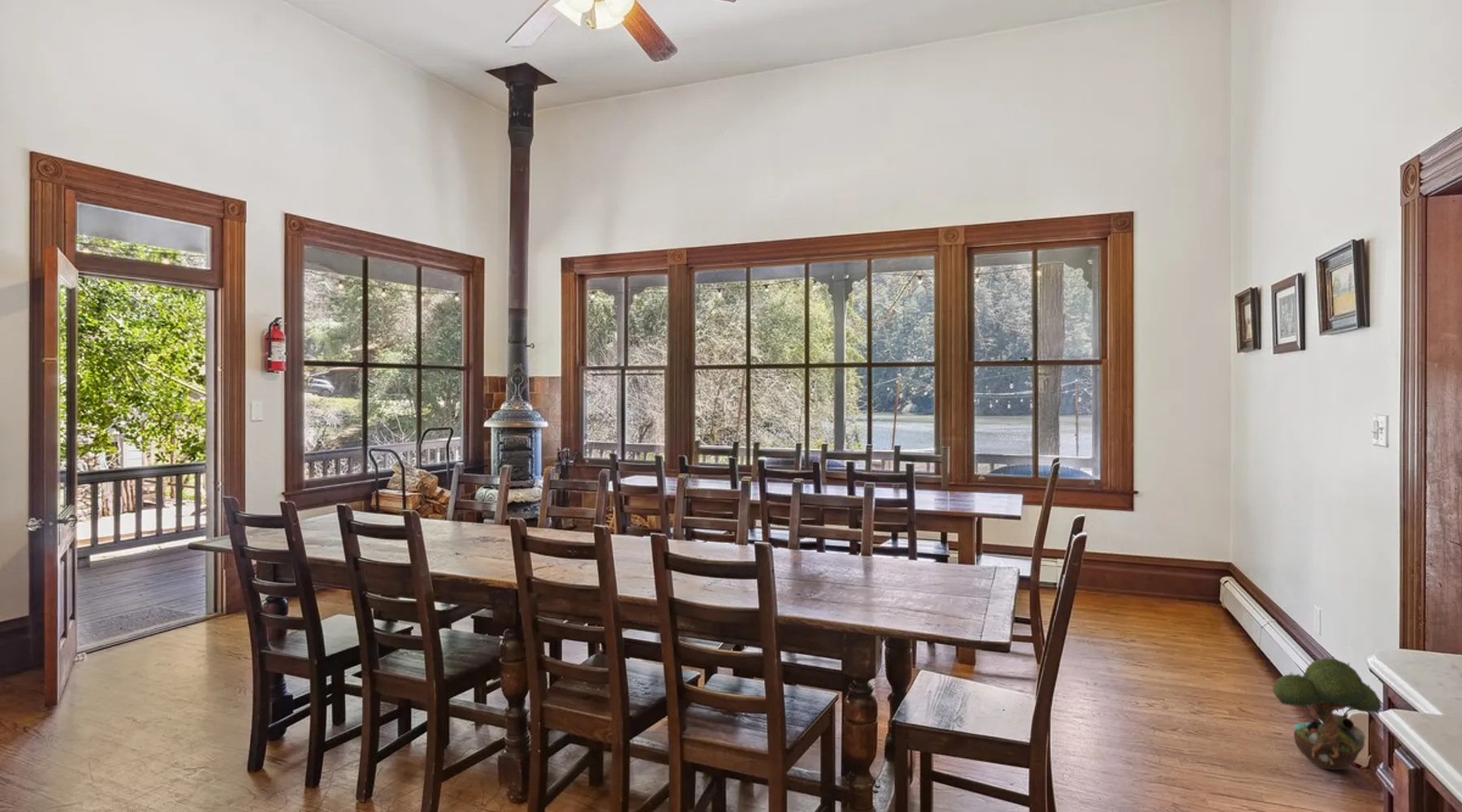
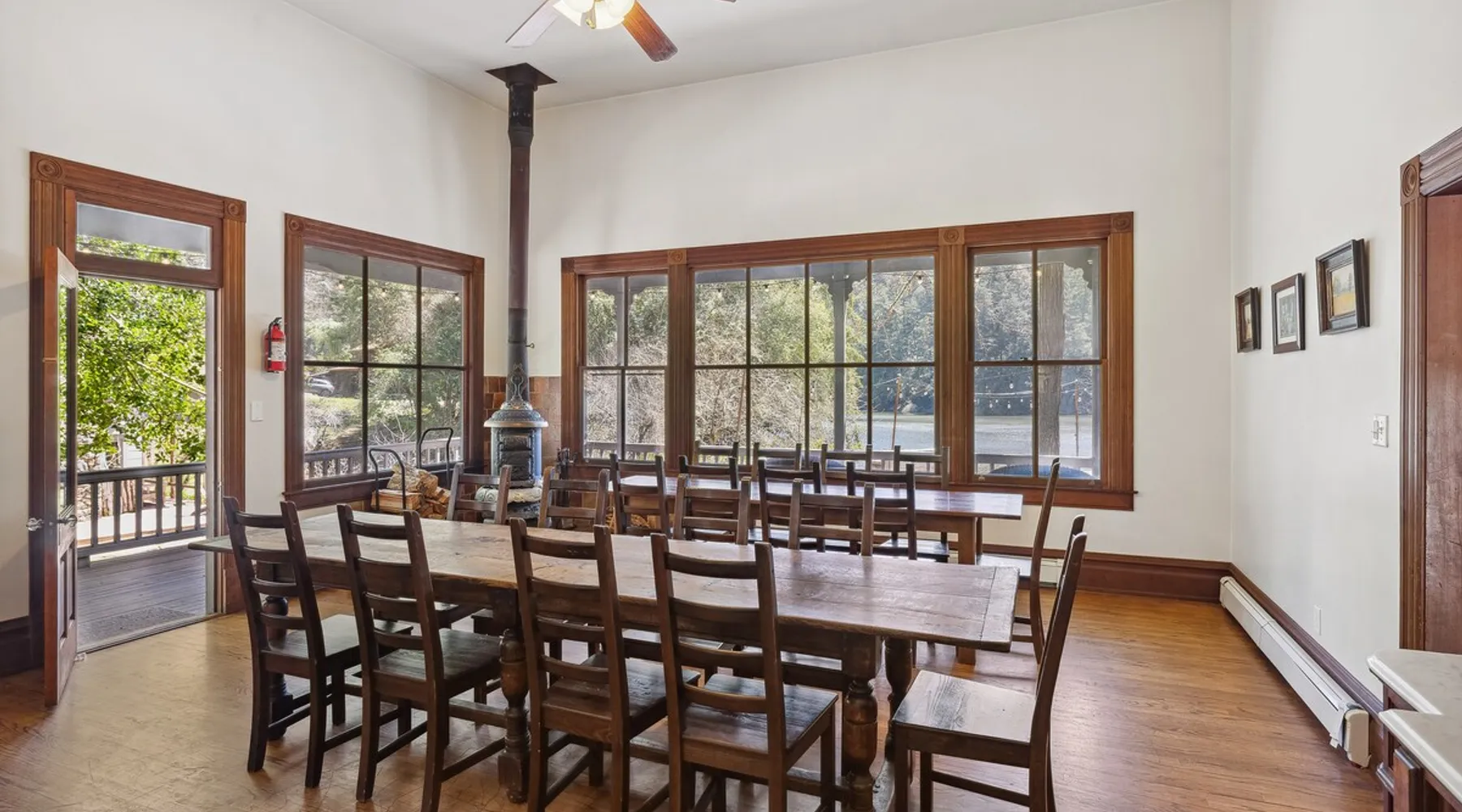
- decorative tree [1272,656,1382,771]
